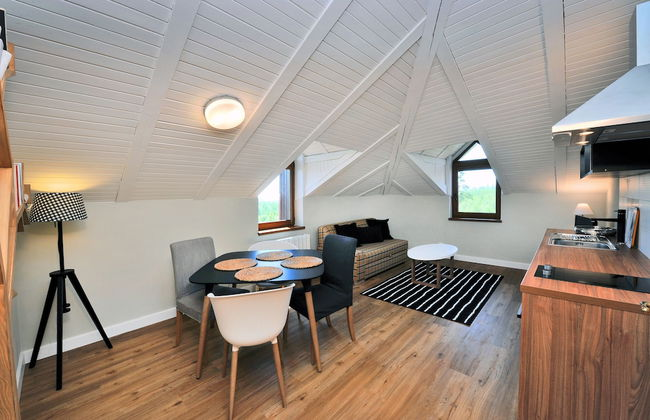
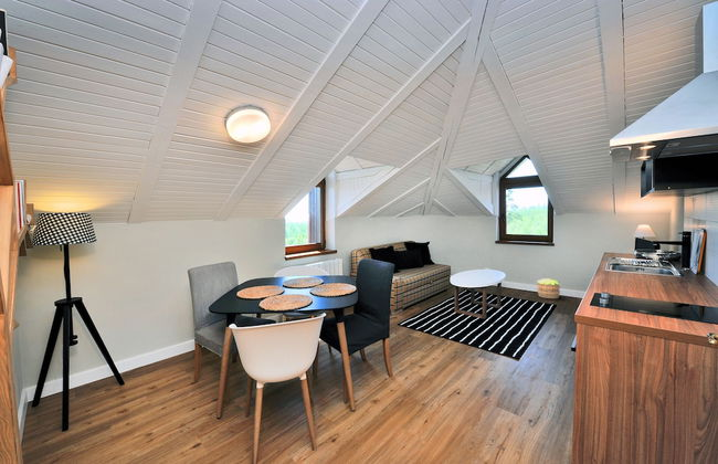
+ potted plant [536,277,561,299]
